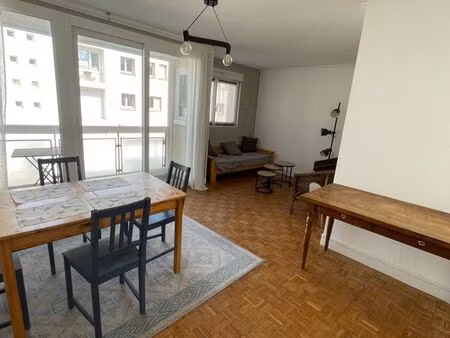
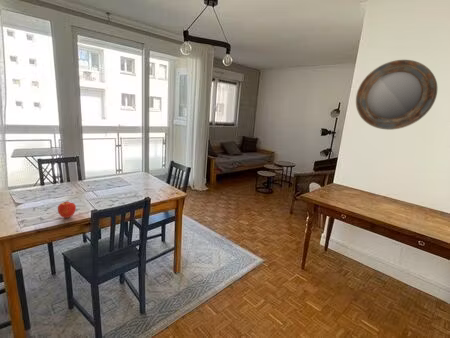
+ home mirror [355,59,438,131]
+ apple [57,201,77,219]
